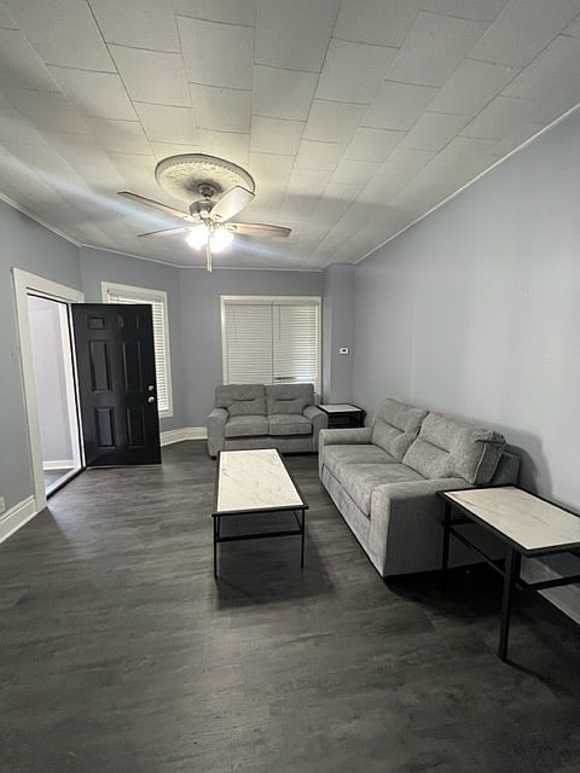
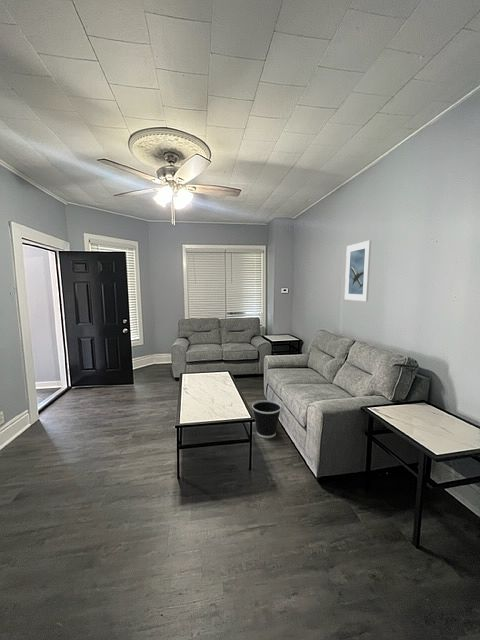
+ wastebasket [251,399,282,439]
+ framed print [344,239,372,302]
